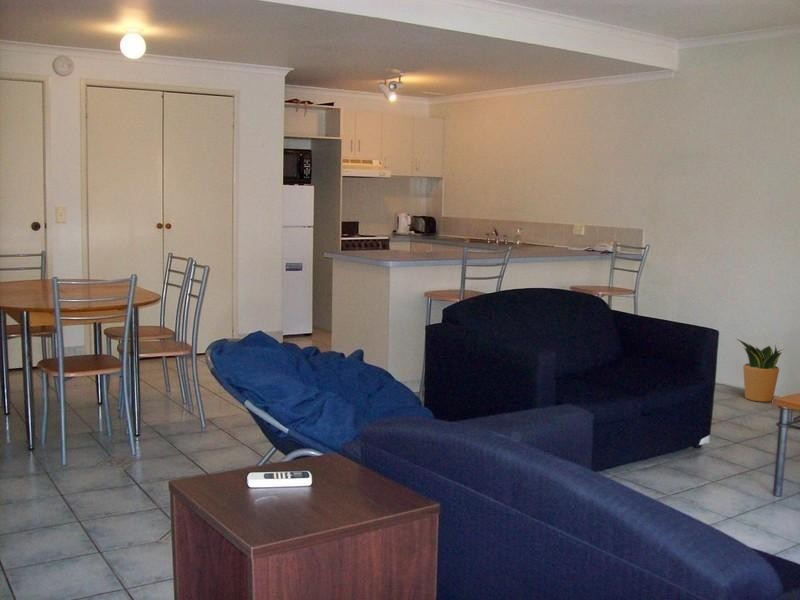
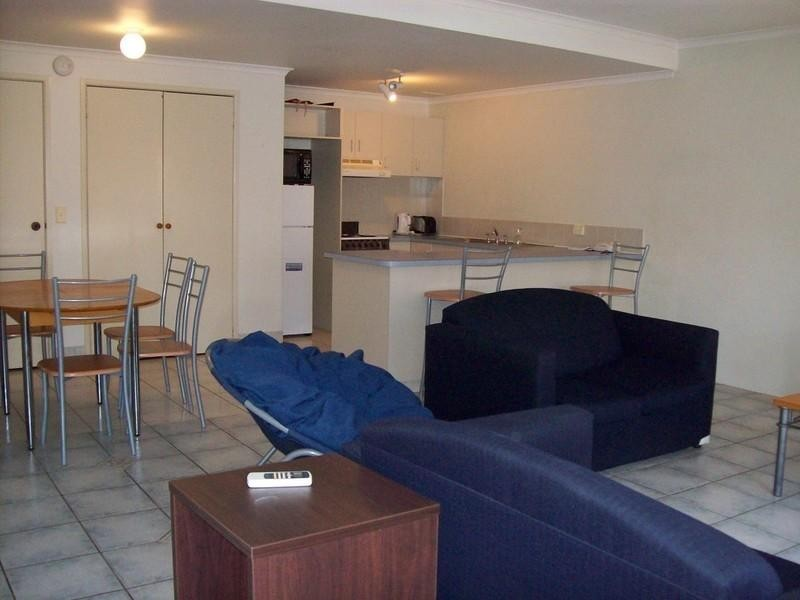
- potted plant [736,338,784,403]
